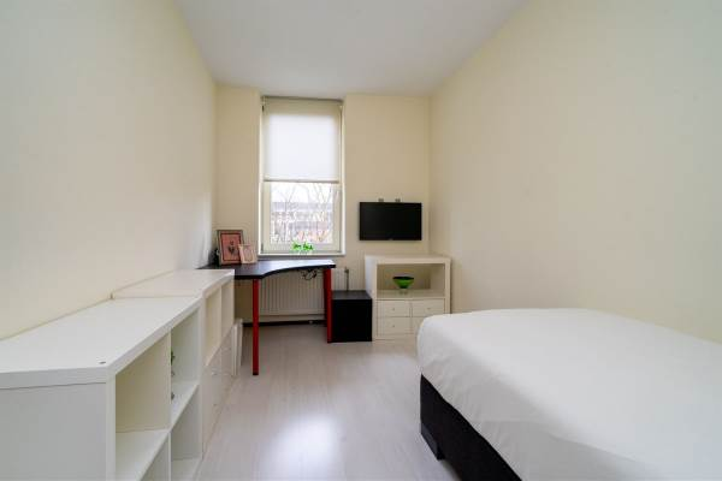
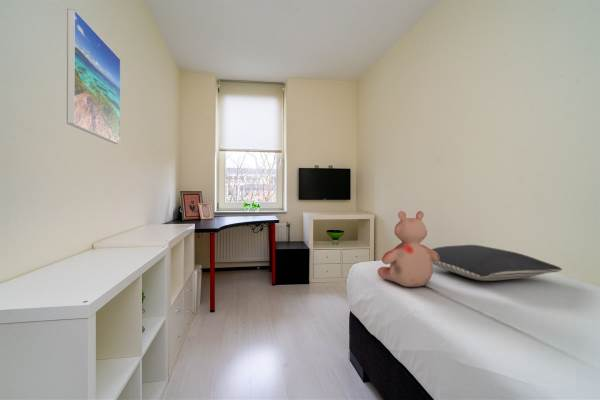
+ teddy bear [377,210,439,288]
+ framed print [66,8,122,145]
+ pillow [431,244,563,282]
